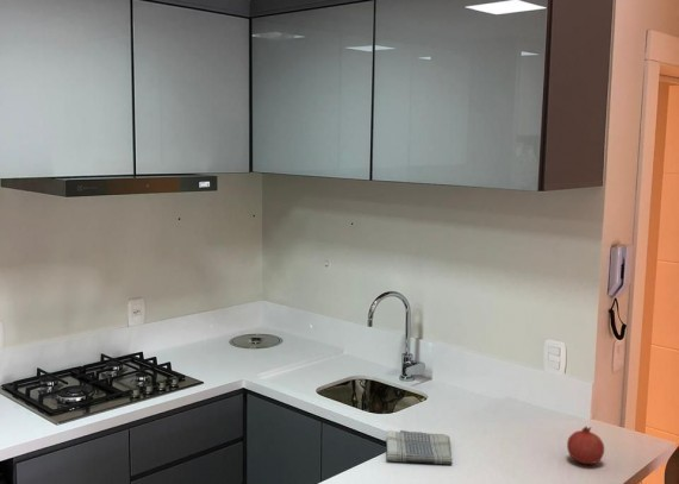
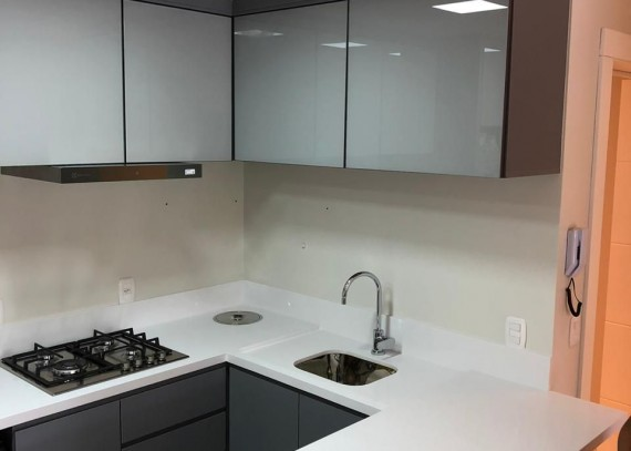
- dish towel [386,429,454,465]
- fruit [566,425,605,465]
